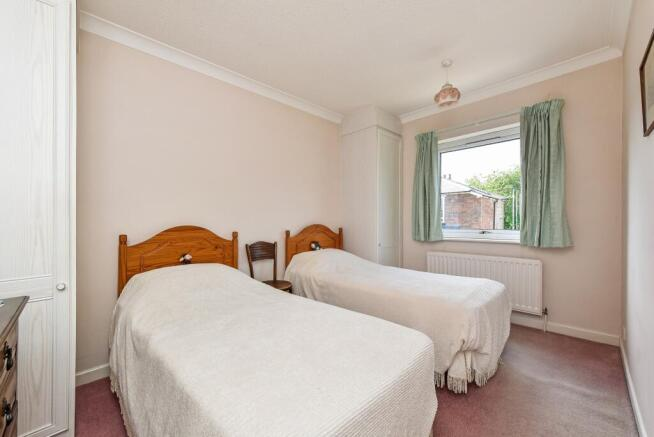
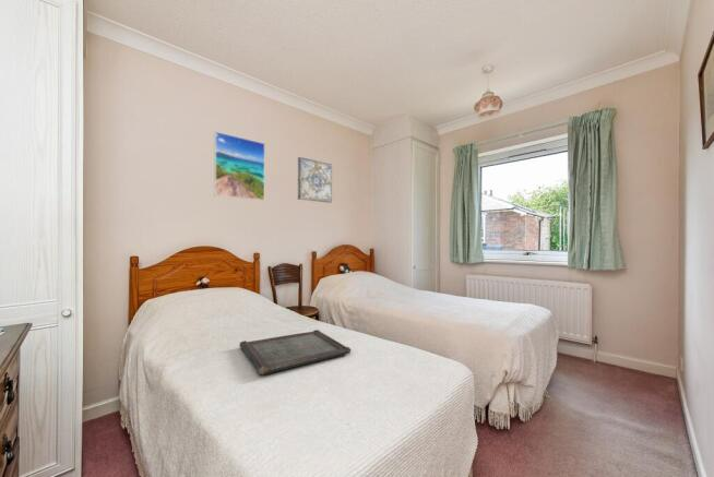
+ serving tray [238,329,352,377]
+ wall art [297,156,333,204]
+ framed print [213,130,266,202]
